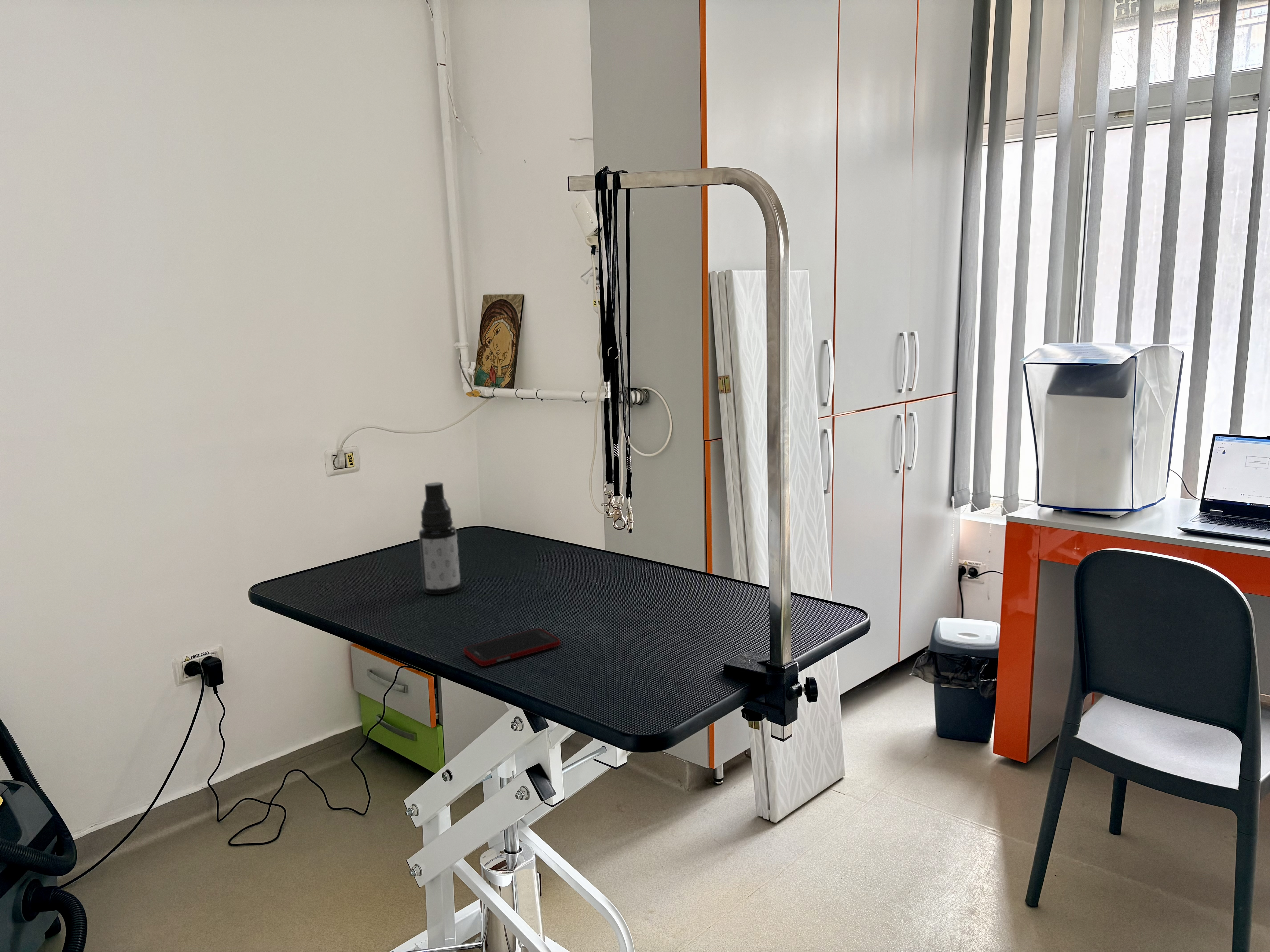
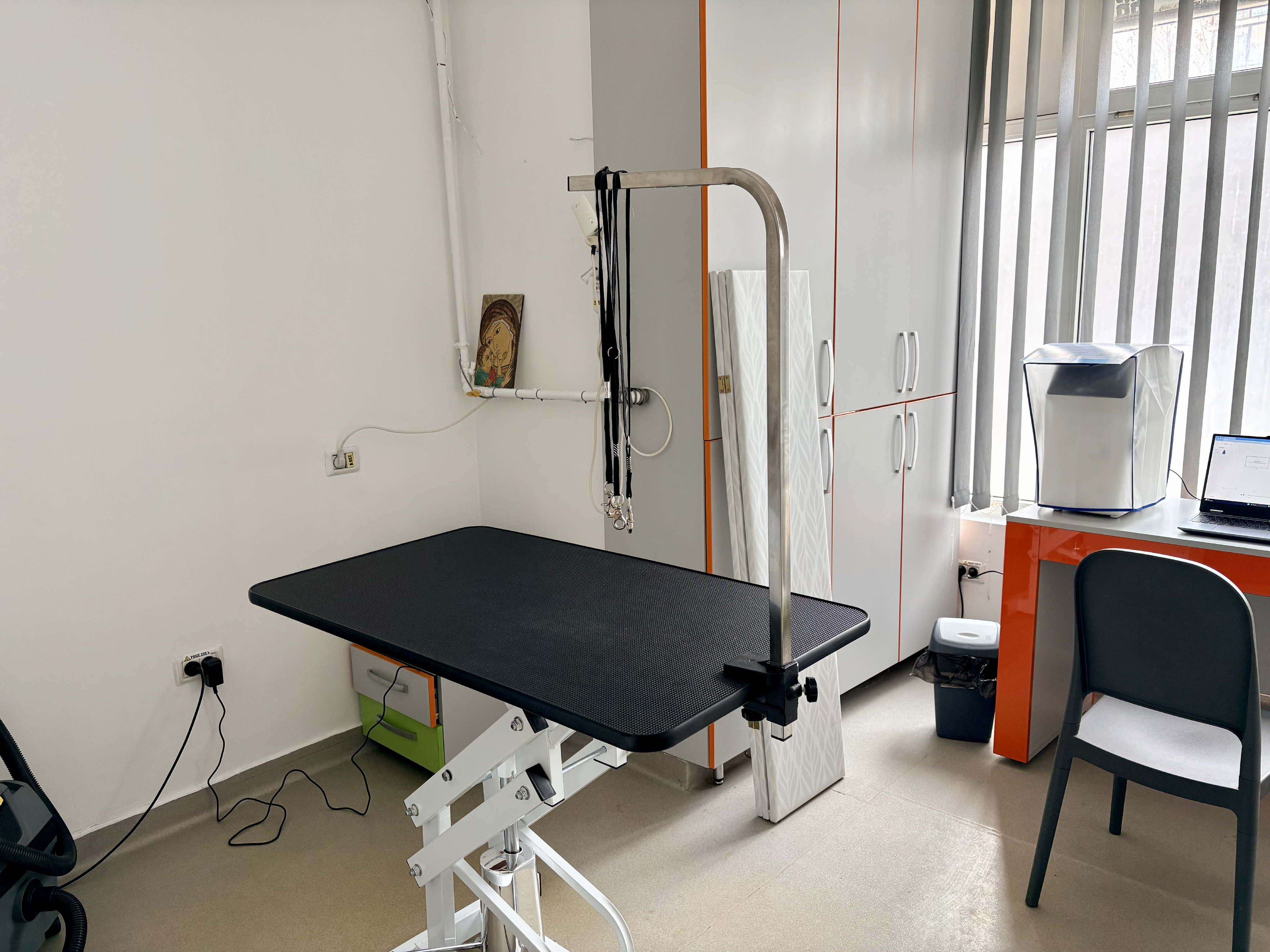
- cell phone [464,628,561,667]
- spray bottle [419,482,460,595]
